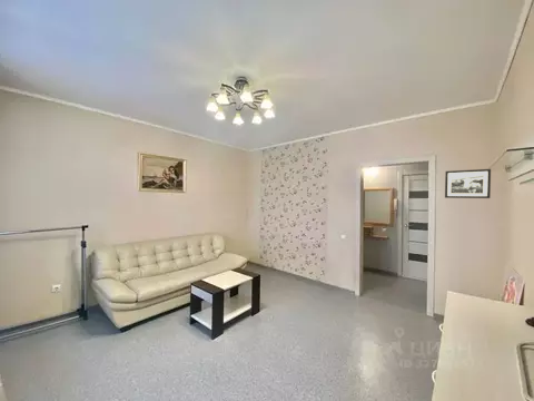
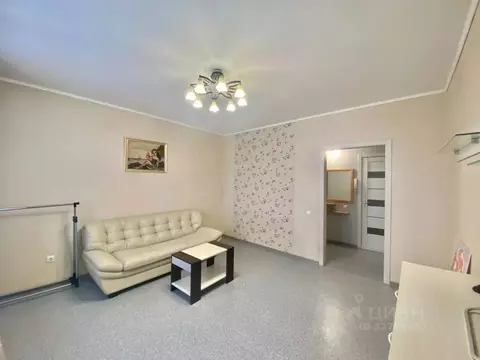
- picture frame [444,168,492,199]
